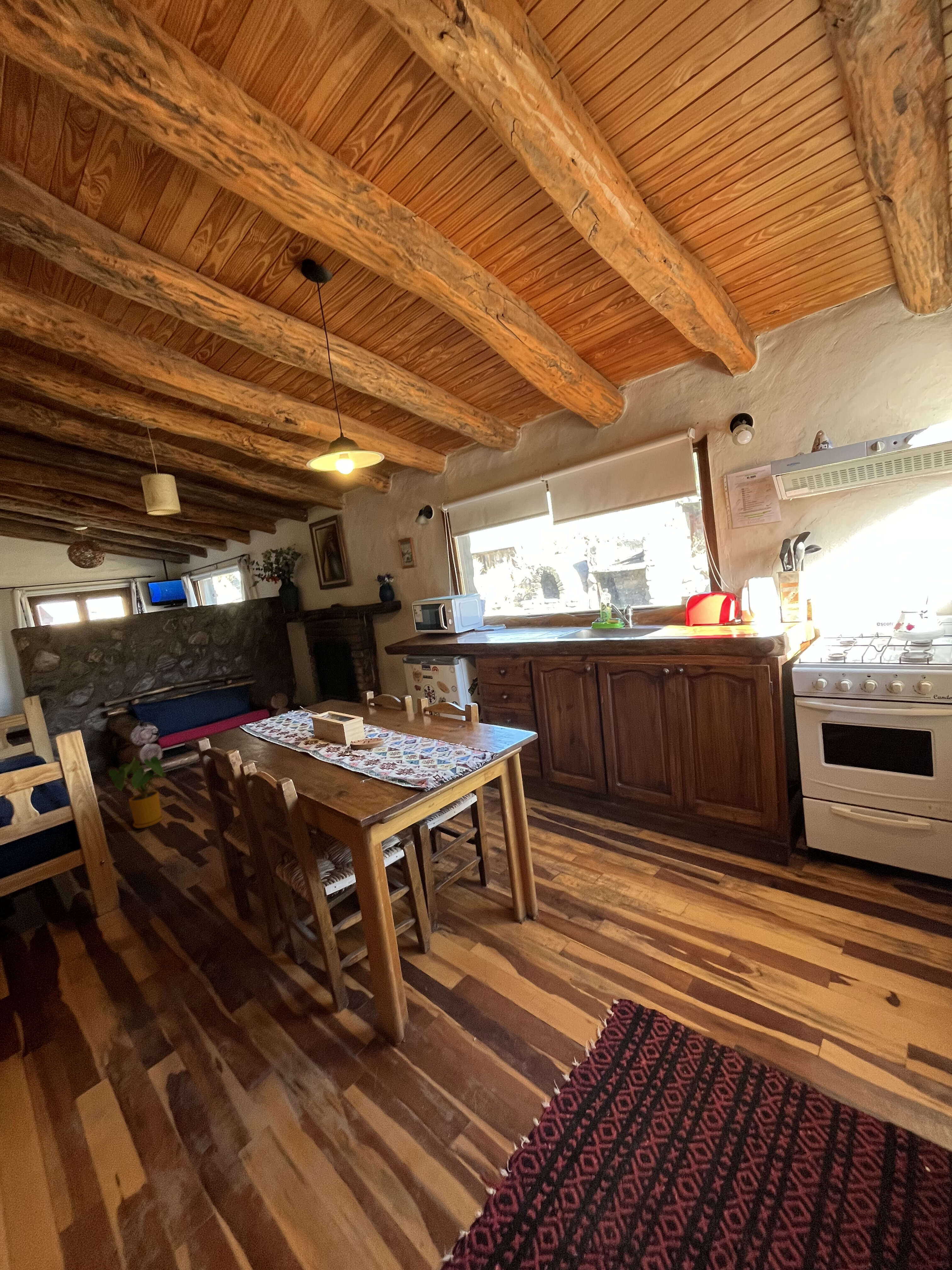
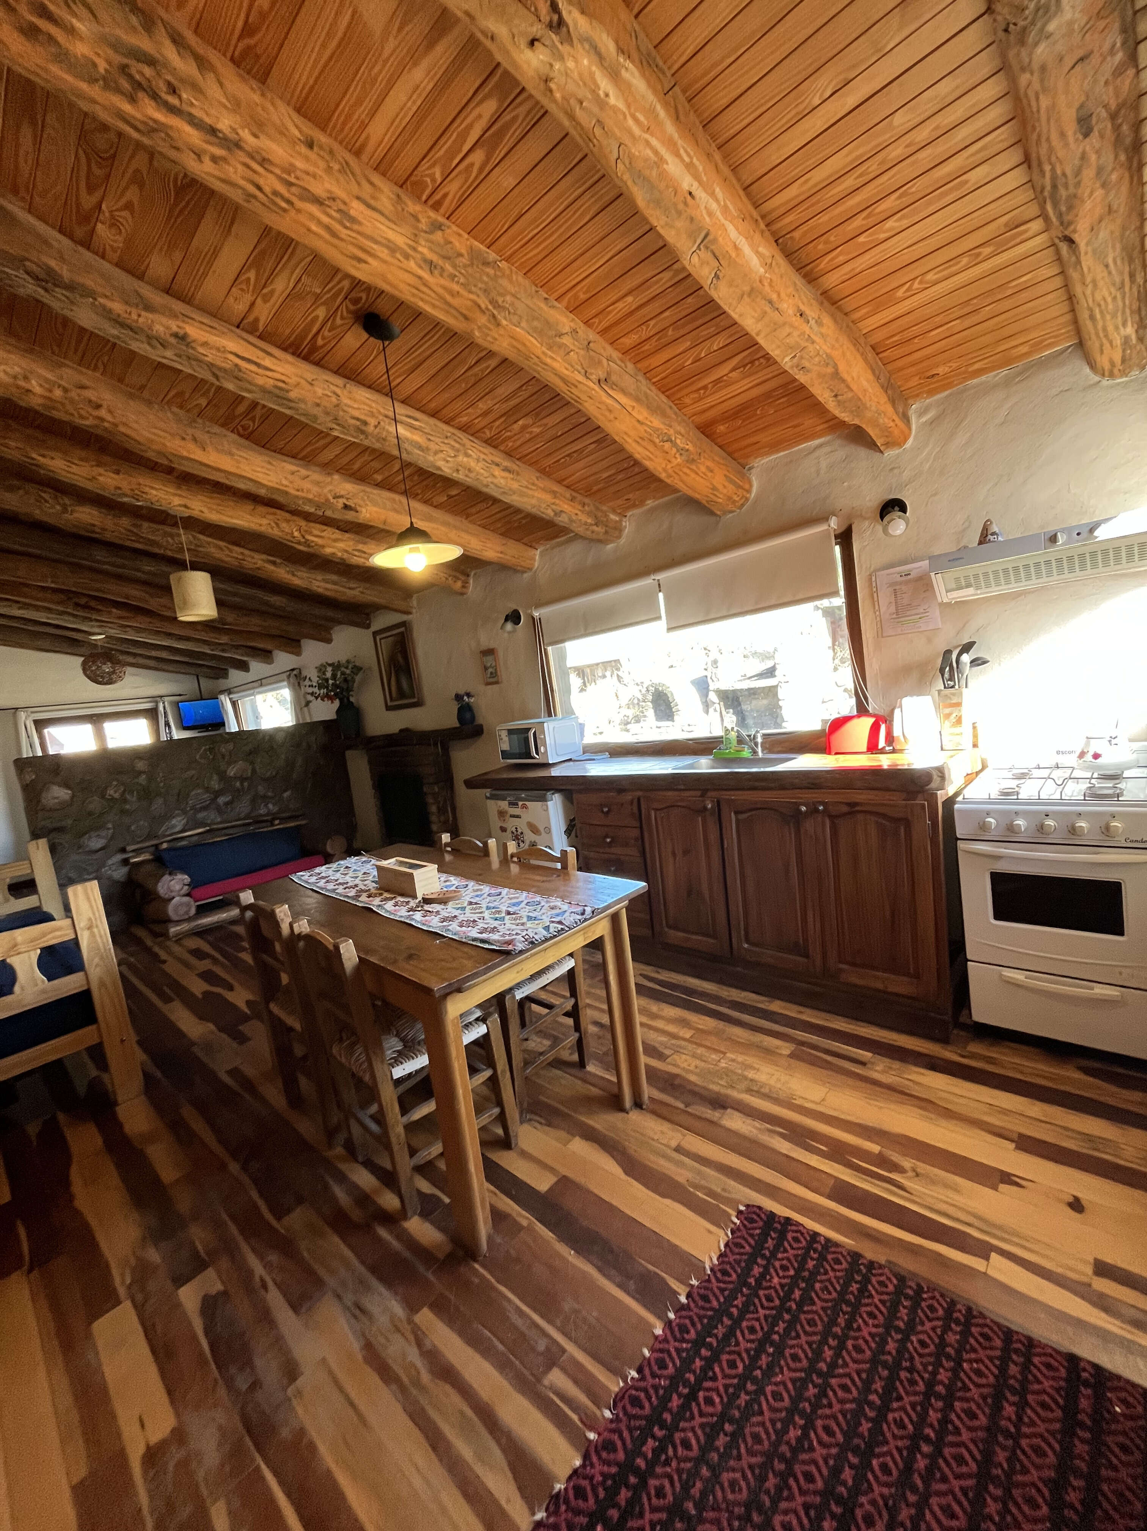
- house plant [108,753,170,829]
